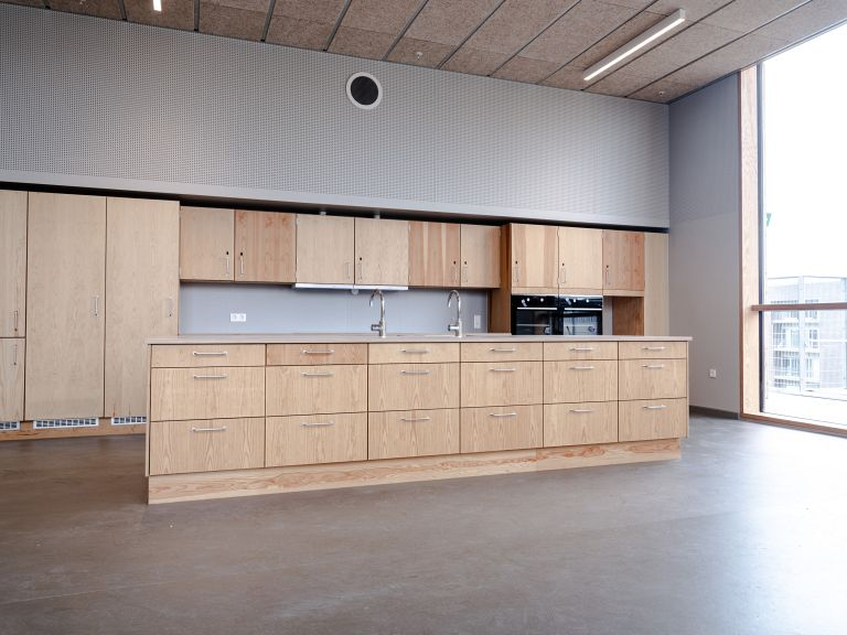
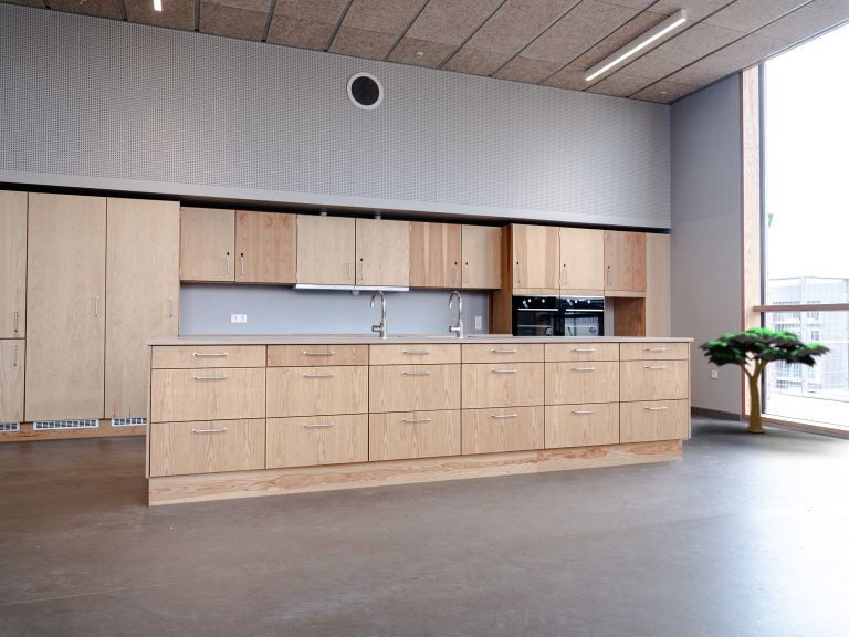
+ tree [696,326,835,434]
